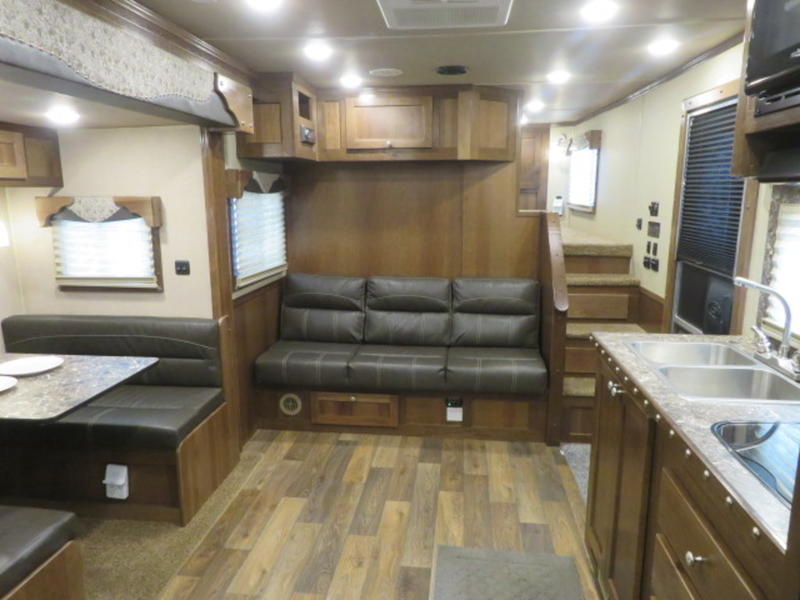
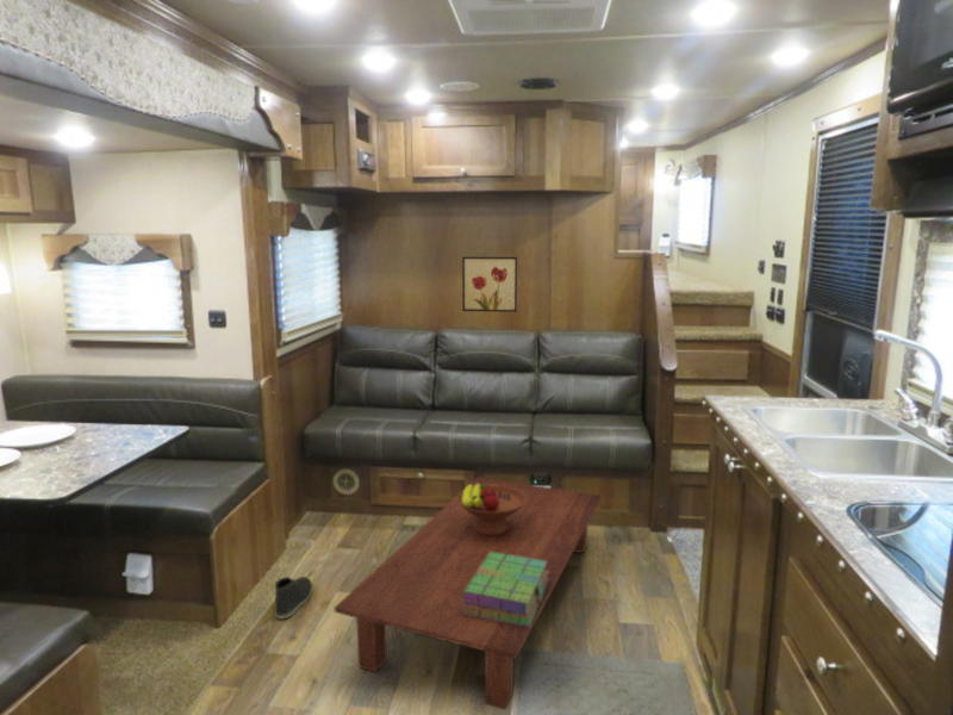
+ fruit bowl [456,483,527,536]
+ wall art [461,256,518,313]
+ stack of books [461,553,549,627]
+ coffee table [334,475,603,711]
+ sneaker [274,576,313,620]
